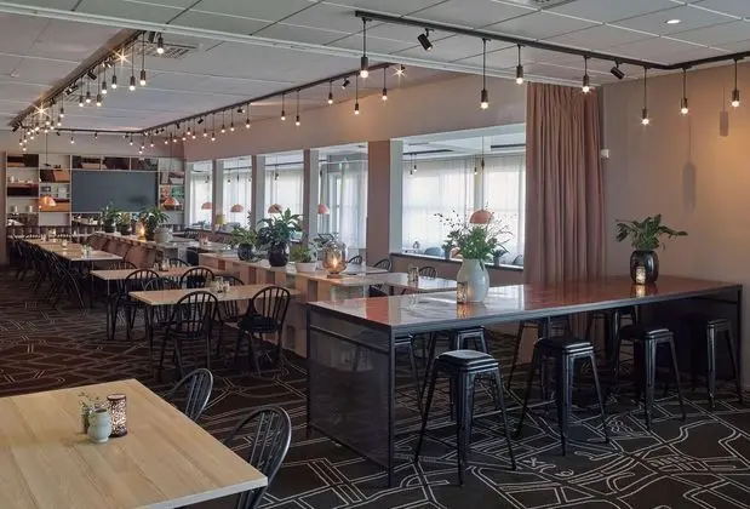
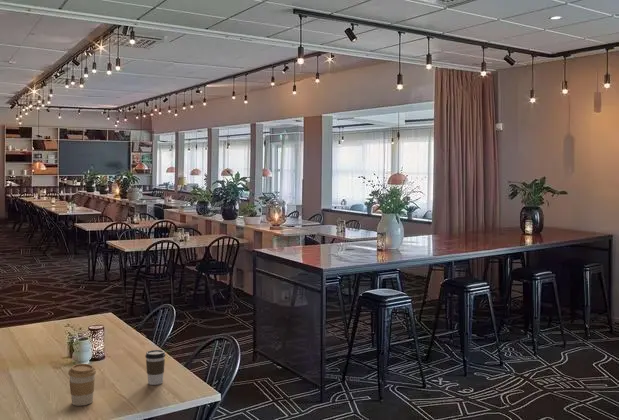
+ coffee cup [67,363,97,406]
+ coffee cup [144,349,166,386]
